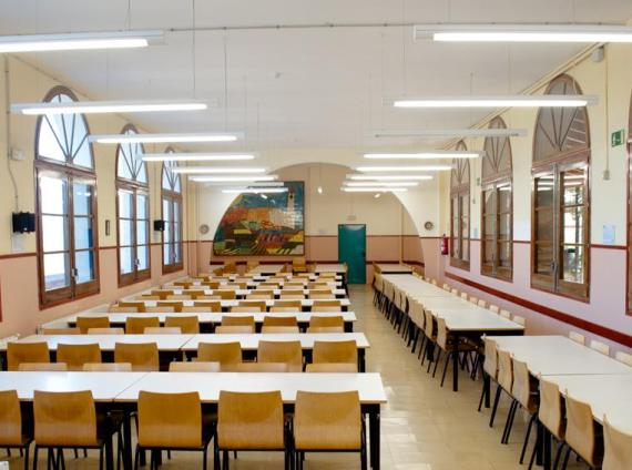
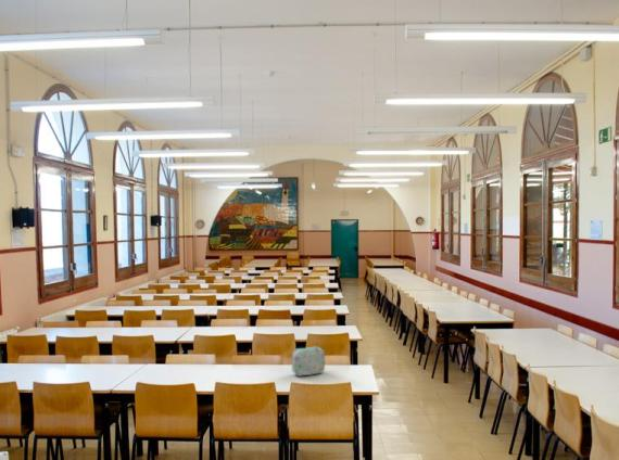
+ lunch box [291,345,326,378]
